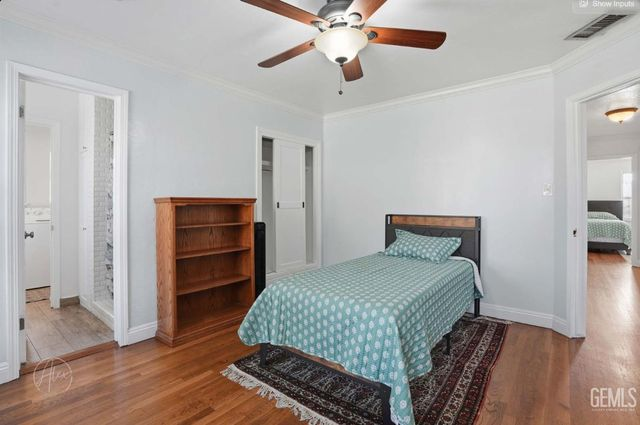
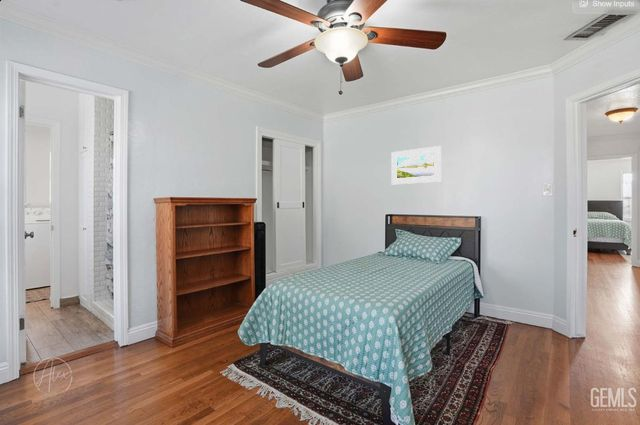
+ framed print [390,145,442,185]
